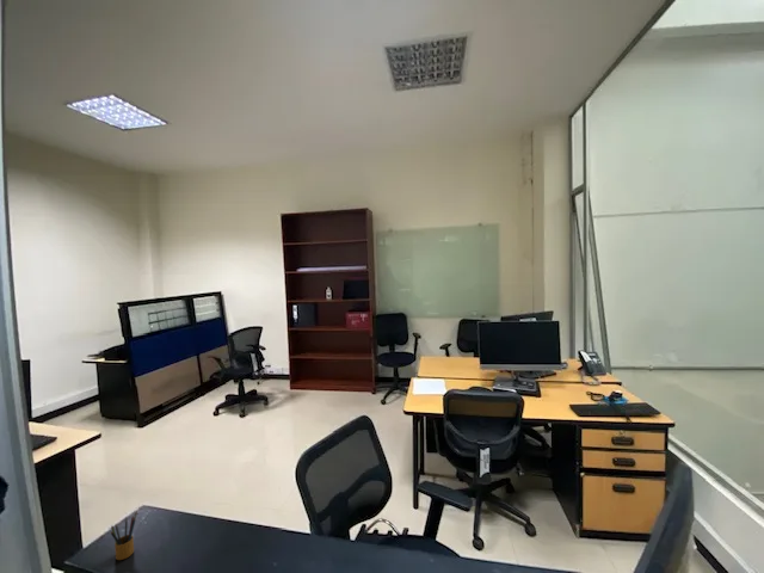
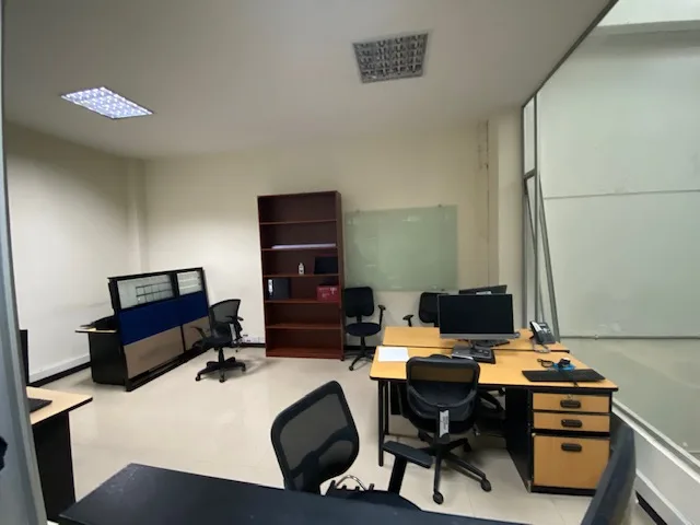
- pencil box [110,510,138,561]
